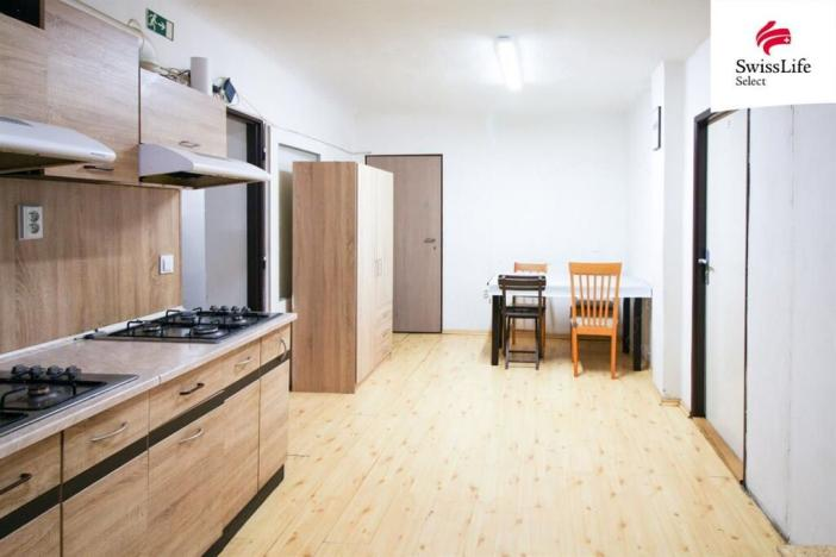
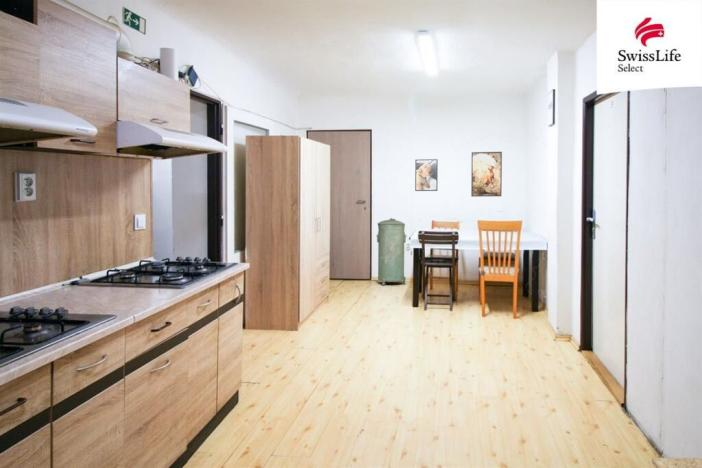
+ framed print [414,158,439,192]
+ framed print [470,151,503,198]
+ trash can [375,217,408,286]
